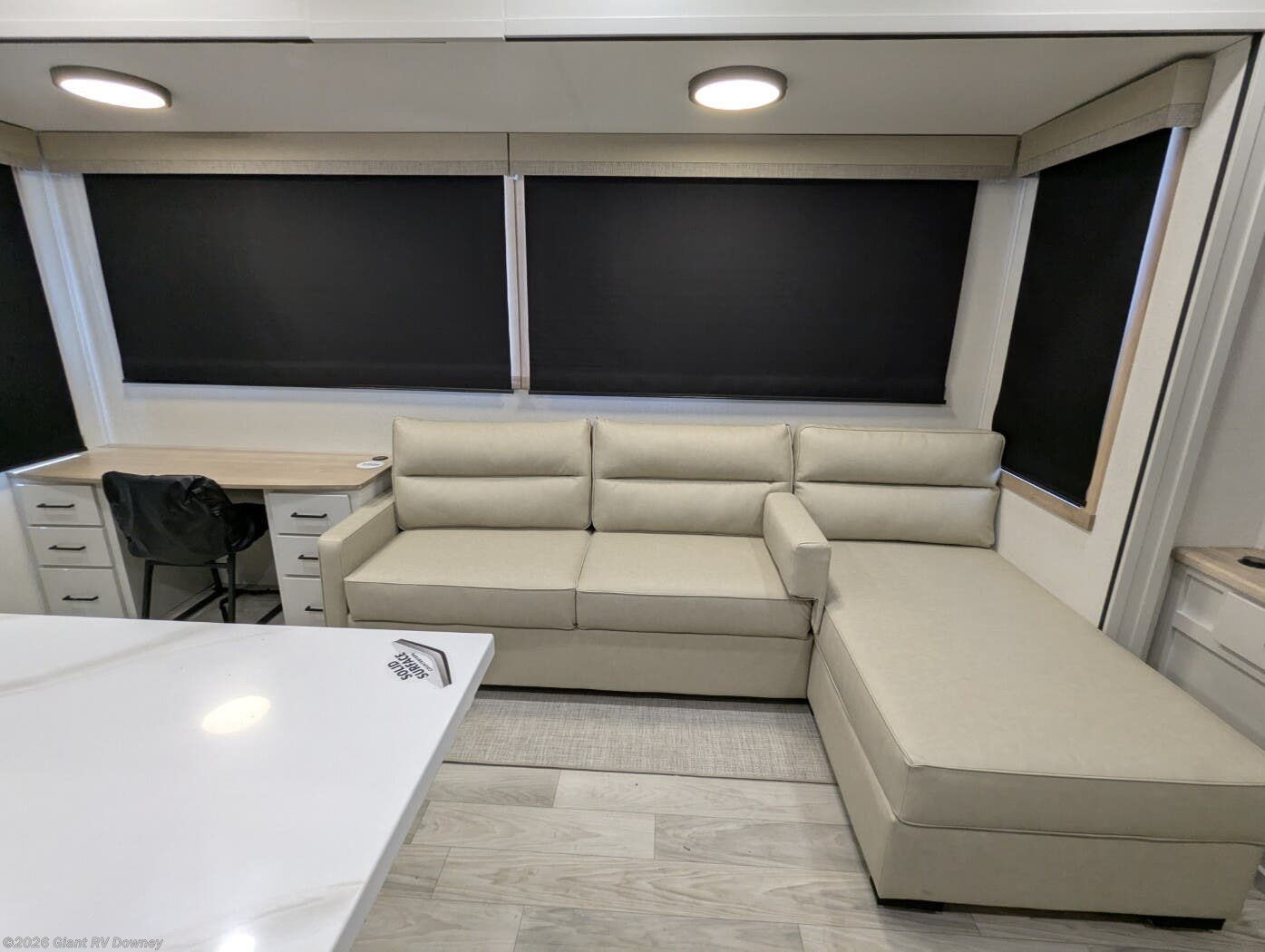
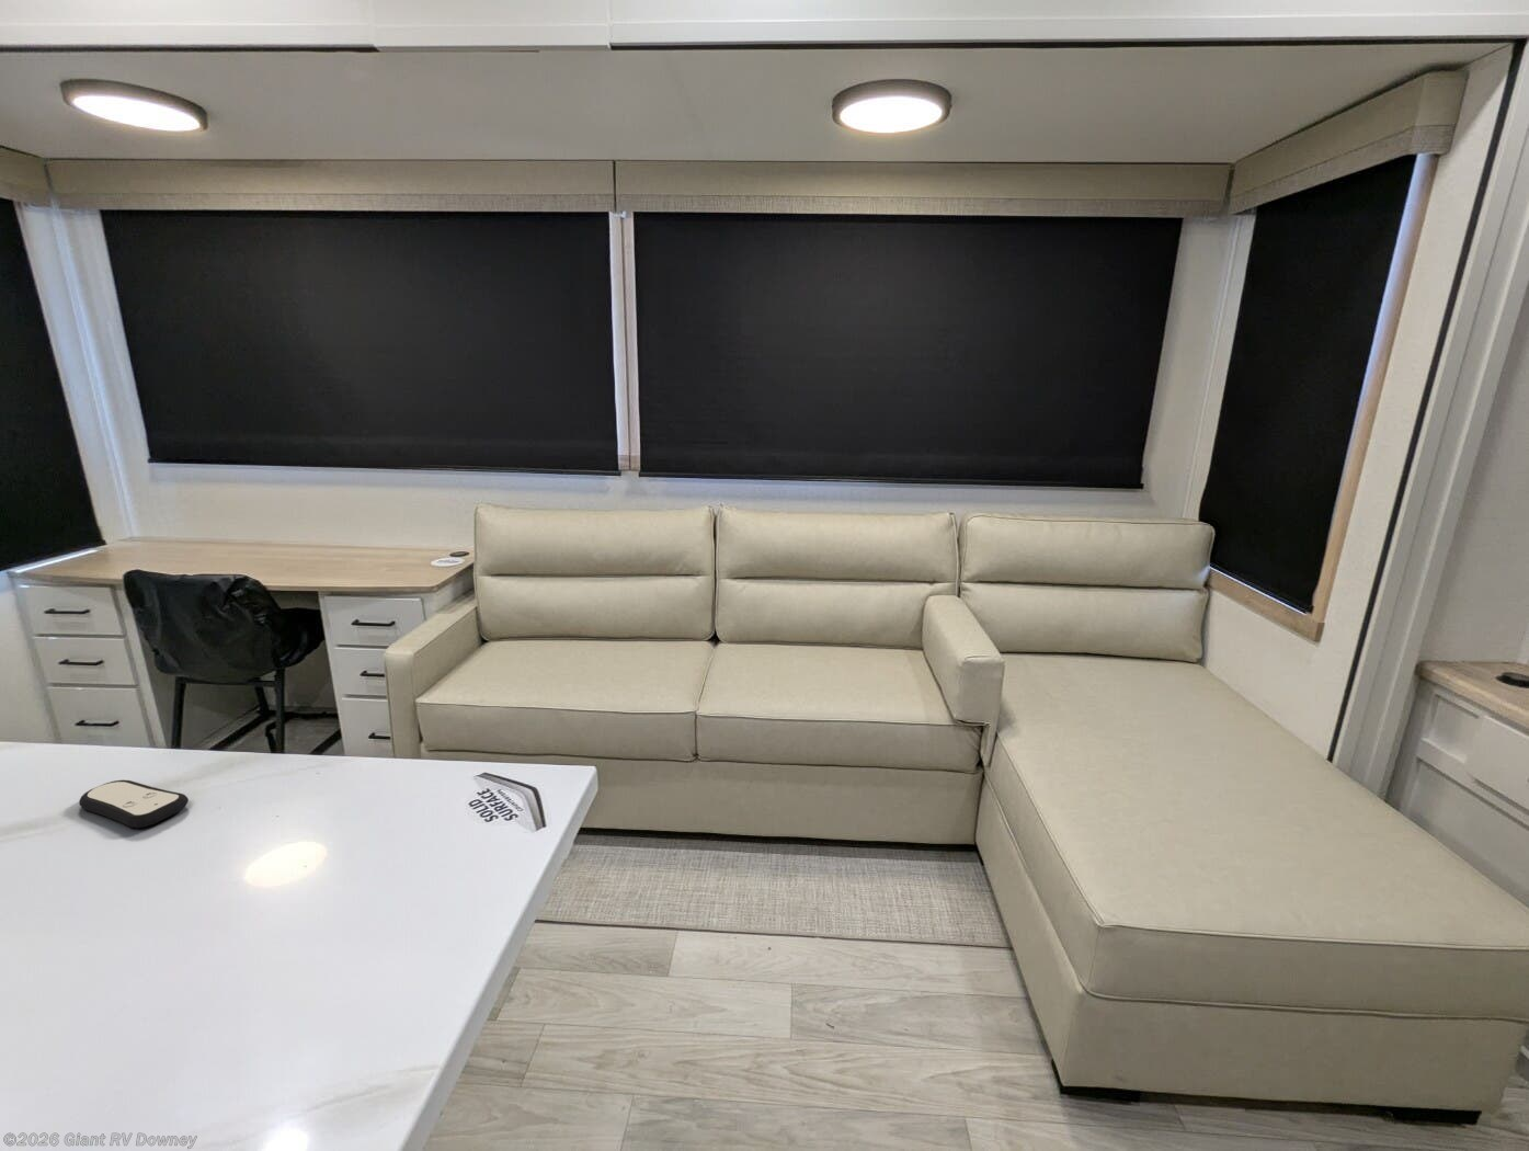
+ remote control [77,780,190,828]
